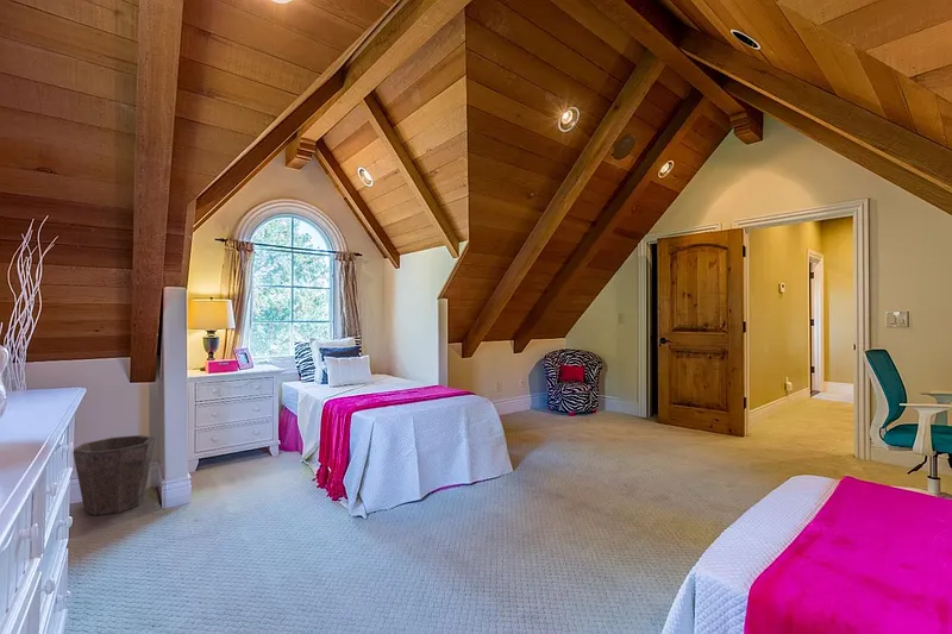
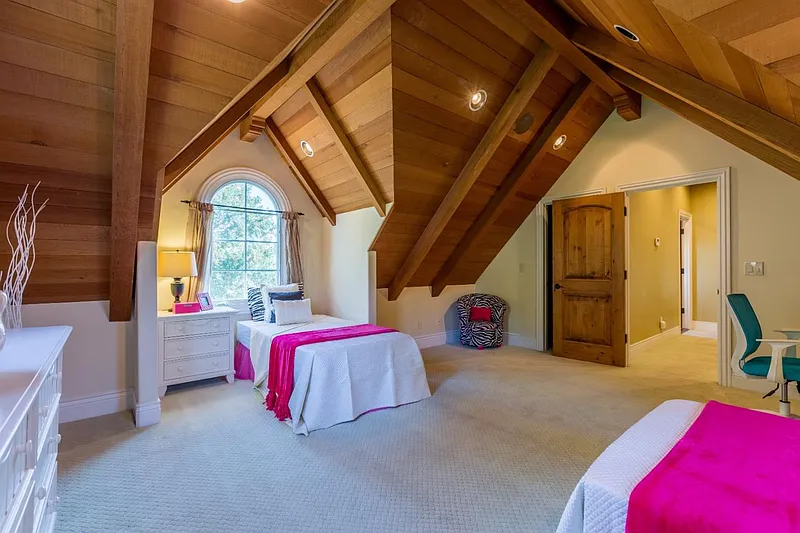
- waste bin [73,434,156,516]
